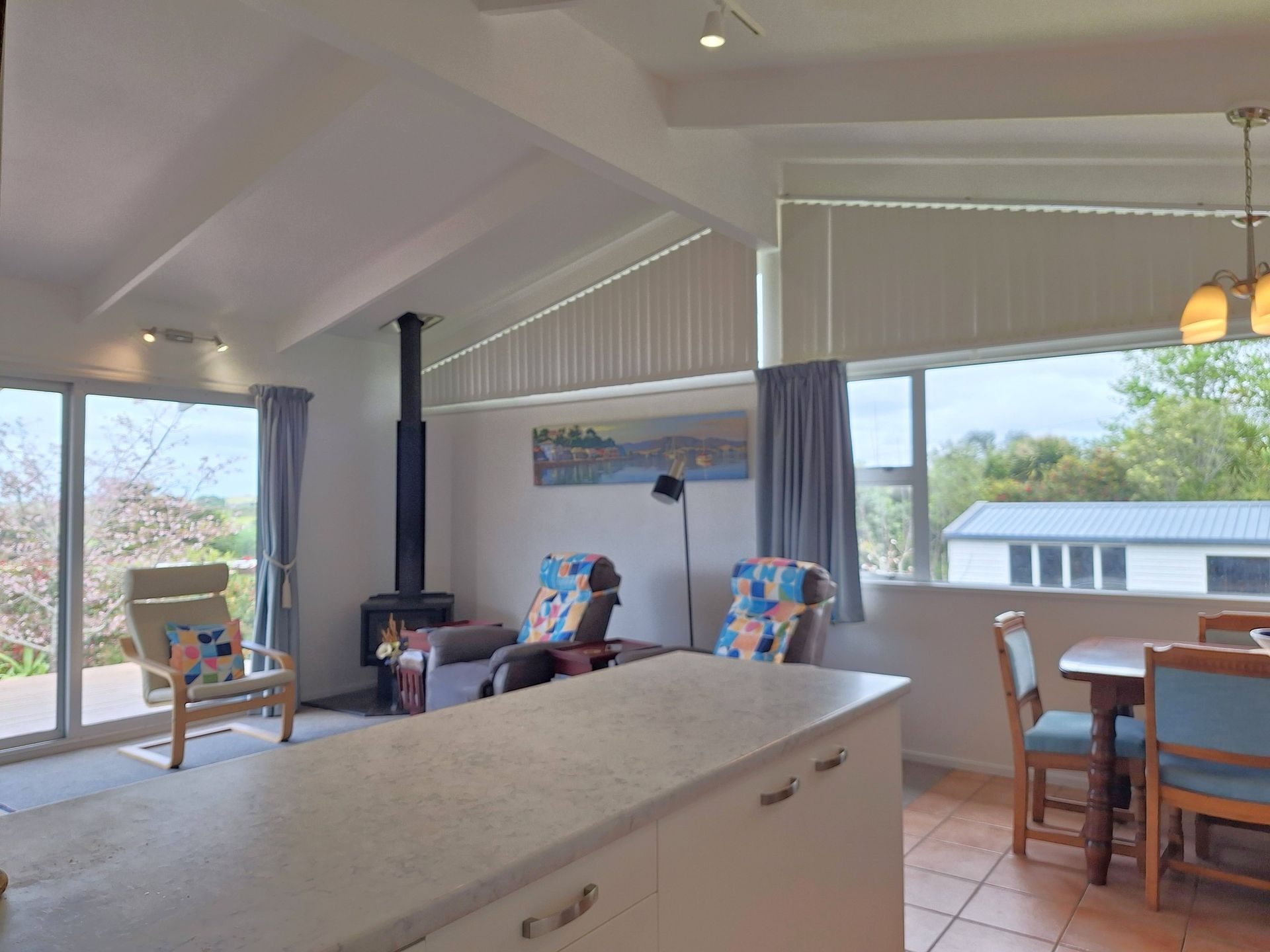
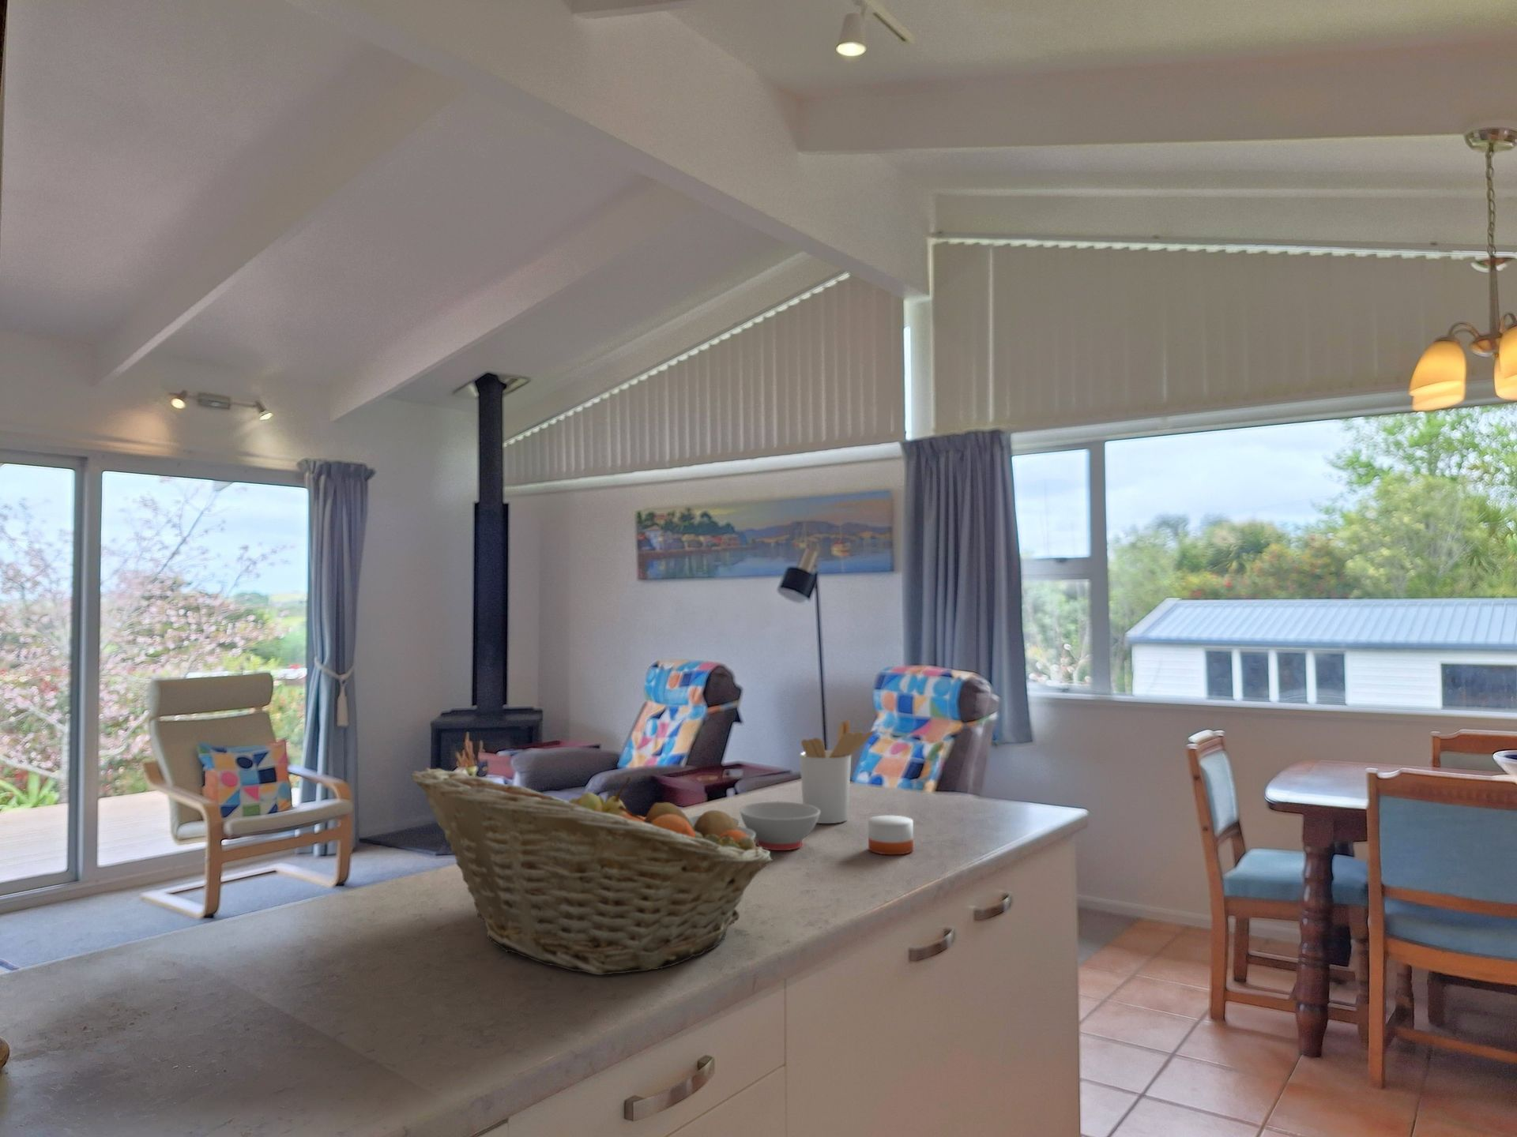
+ utensil holder [799,719,876,824]
+ mixing bowl [687,800,821,852]
+ candle [867,807,914,855]
+ fruit basket [410,767,774,976]
